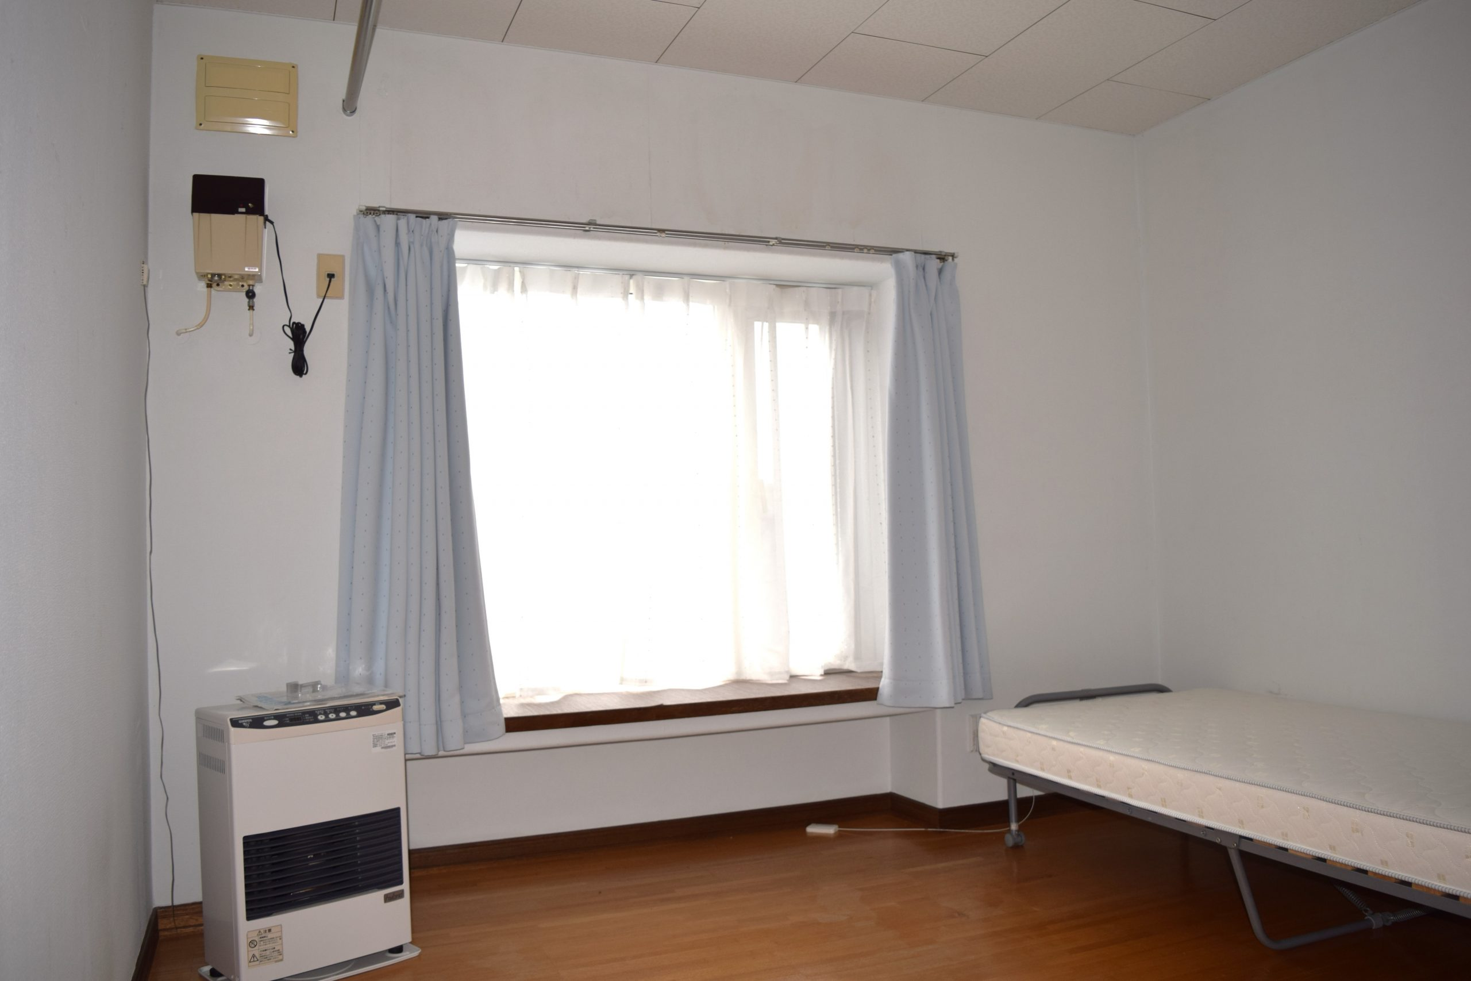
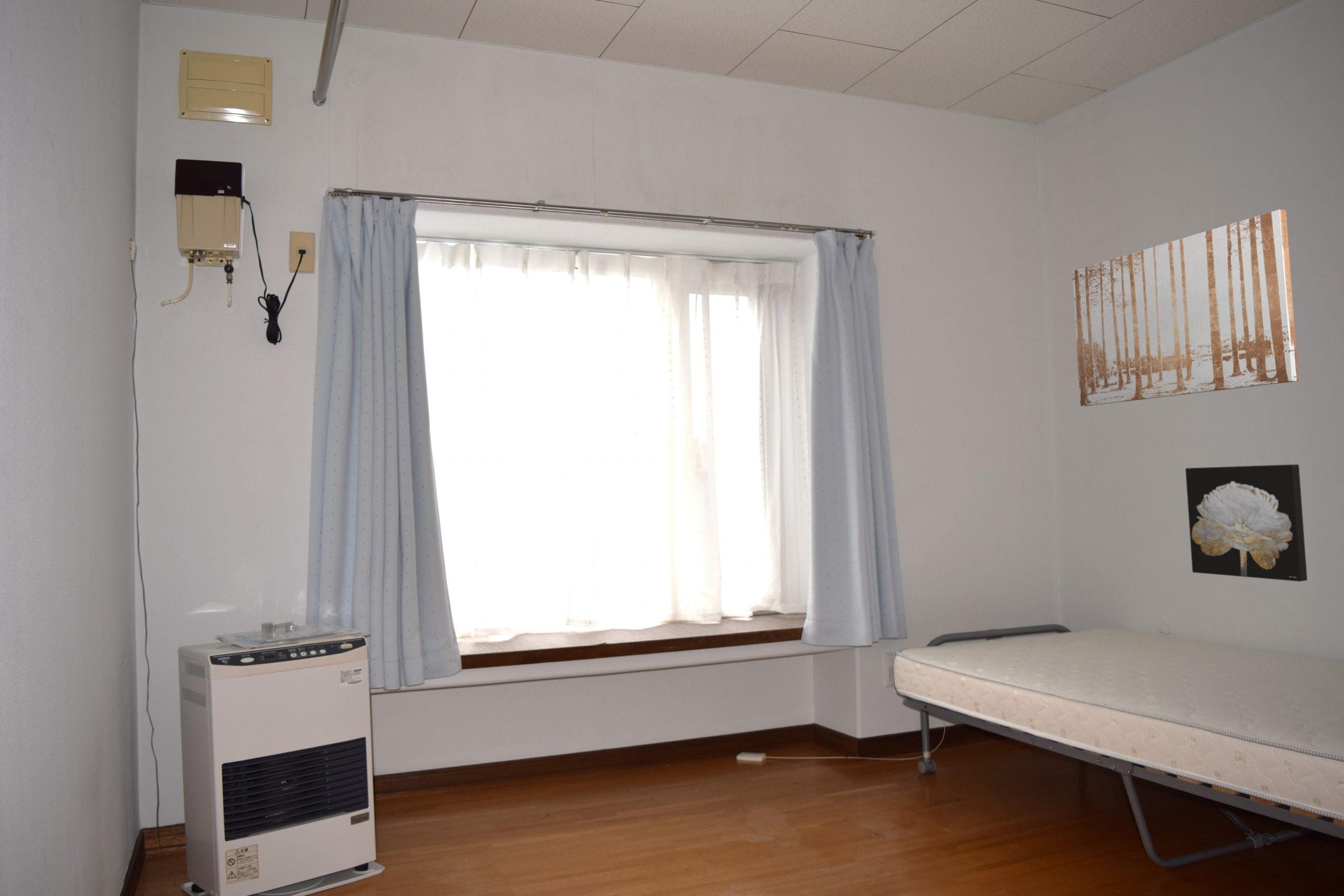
+ wall art [1072,209,1299,407]
+ wall art [1185,464,1308,582]
